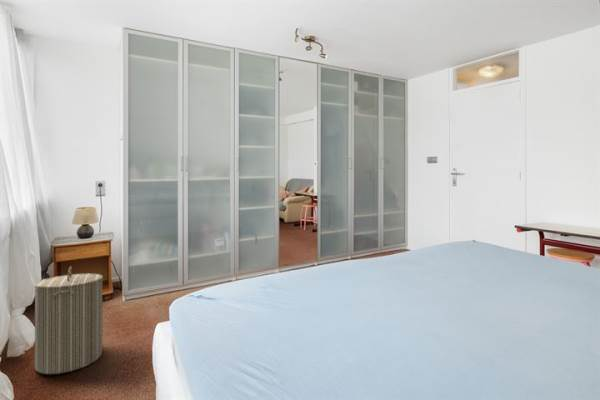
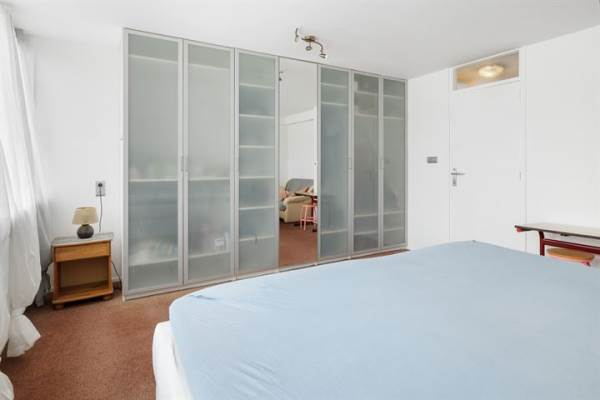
- laundry hamper [33,266,104,375]
